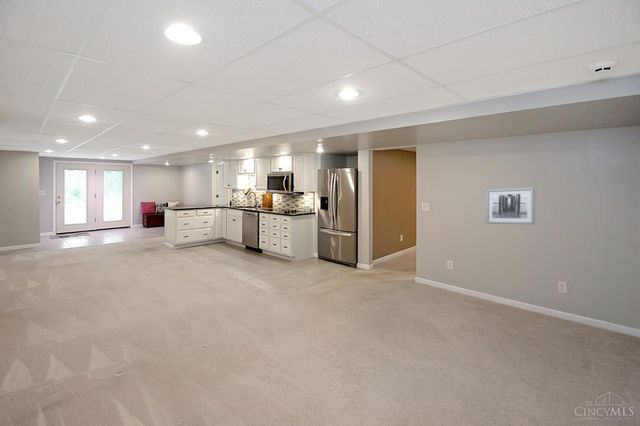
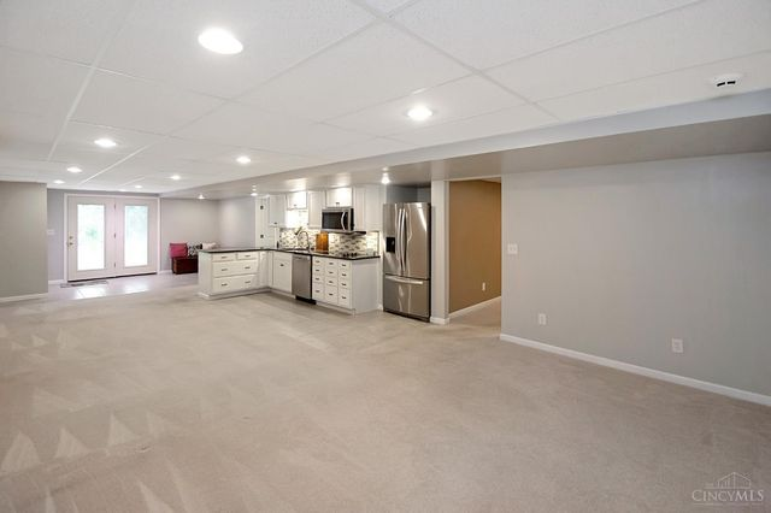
- wall art [485,186,536,226]
